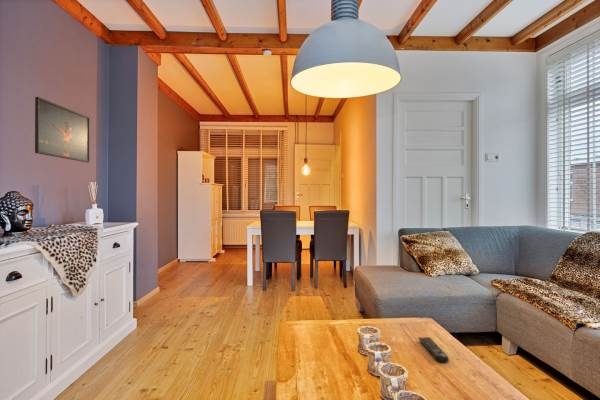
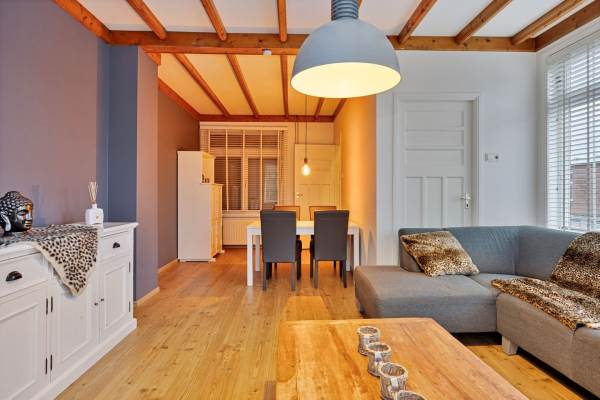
- remote control [418,336,450,364]
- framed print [34,96,91,164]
